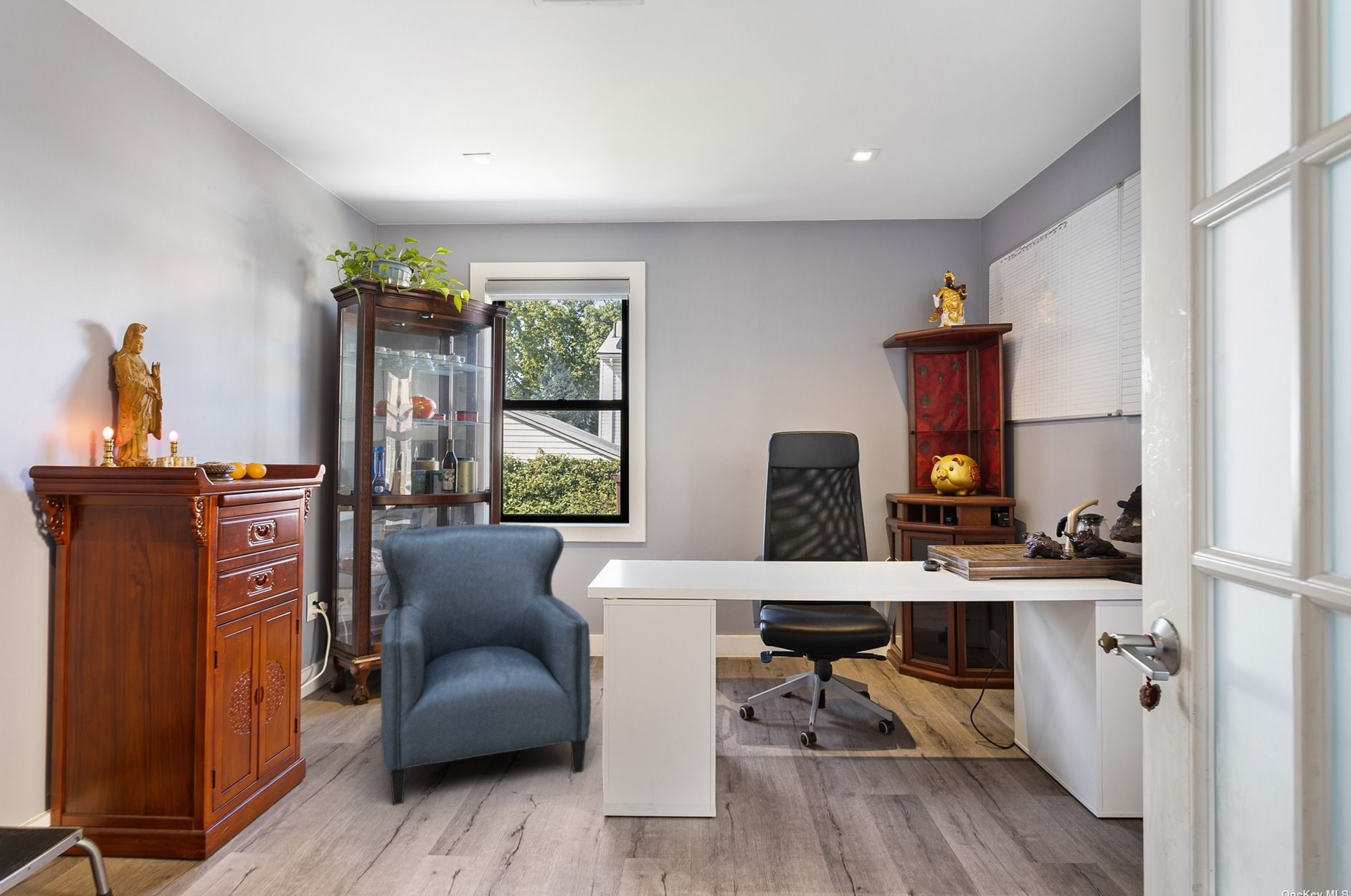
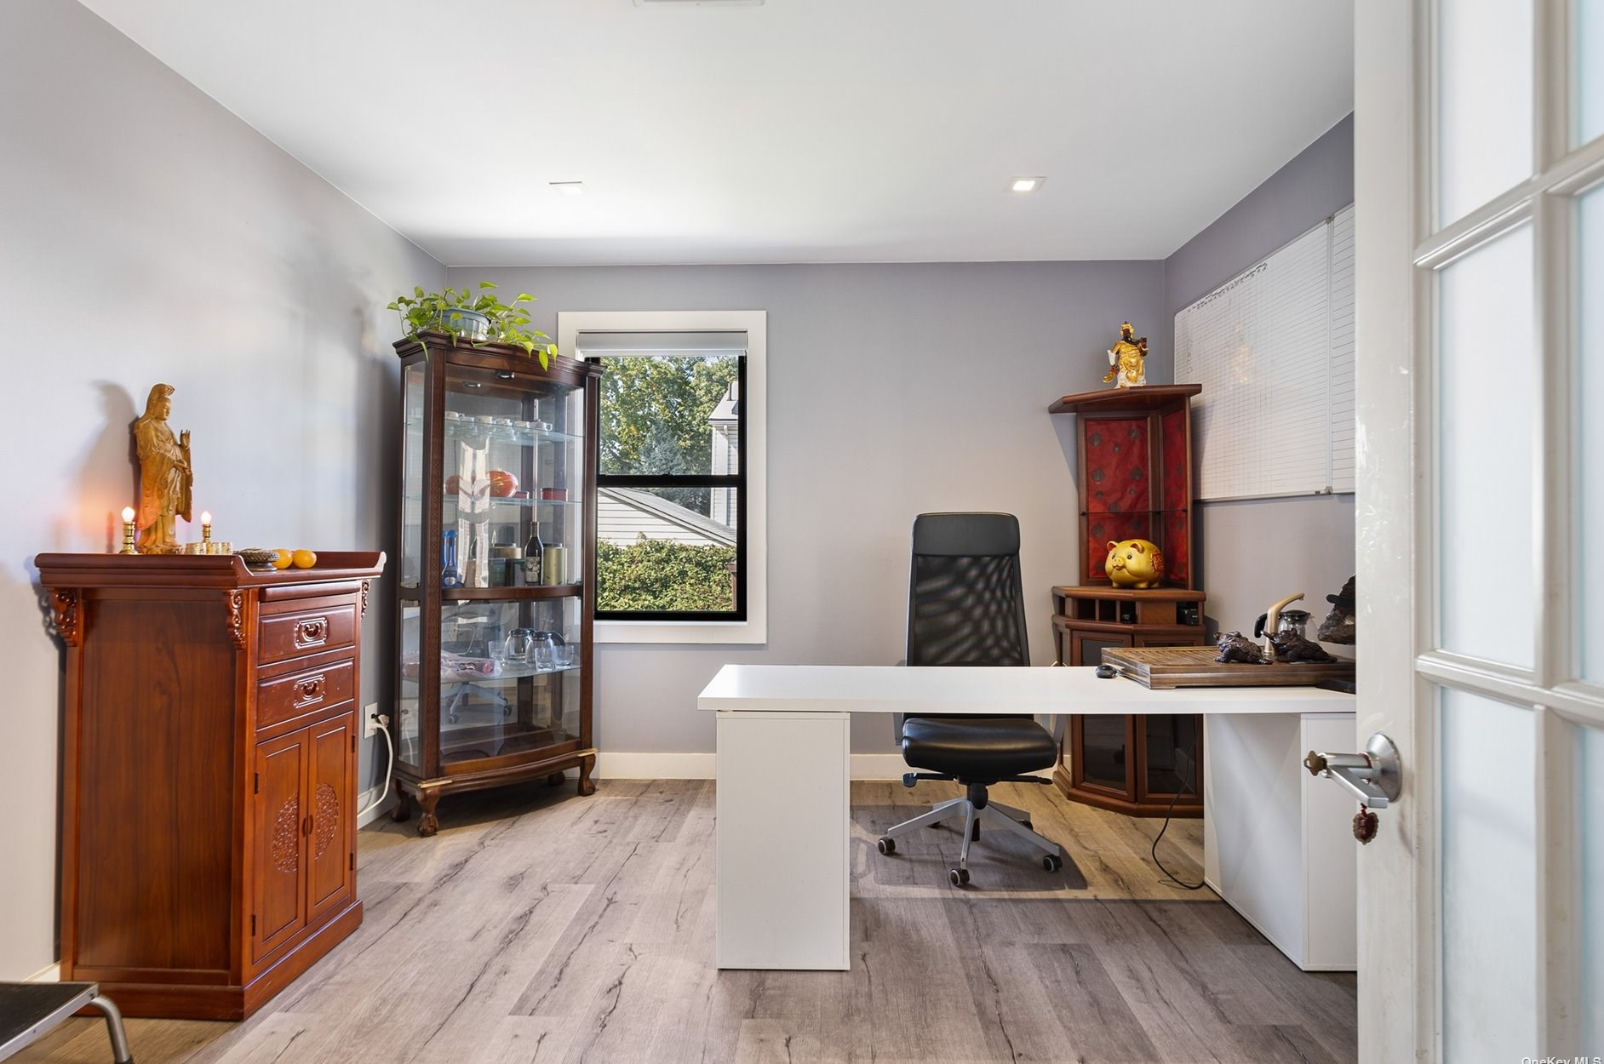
- armchair [380,523,592,806]
